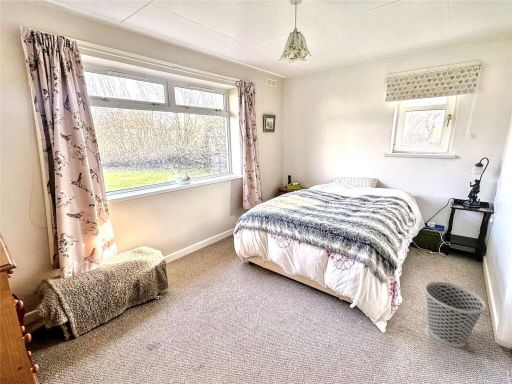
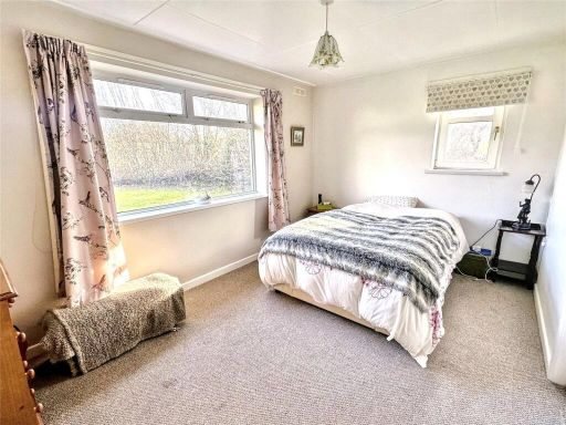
- wastebasket [424,281,487,348]
